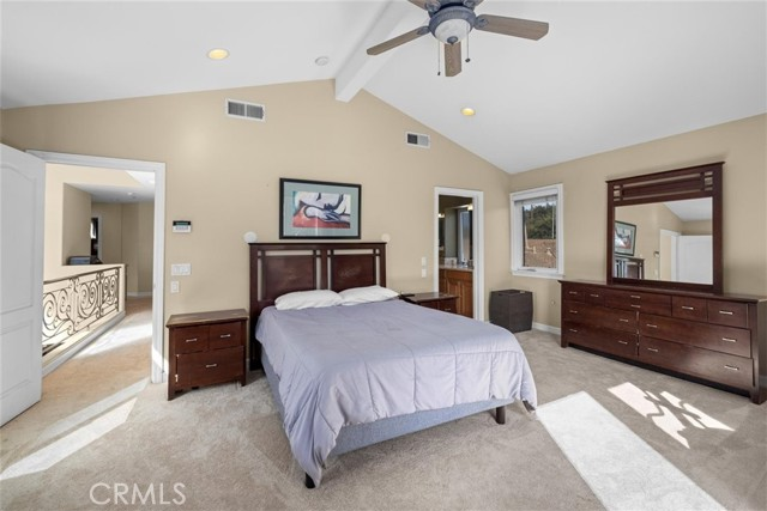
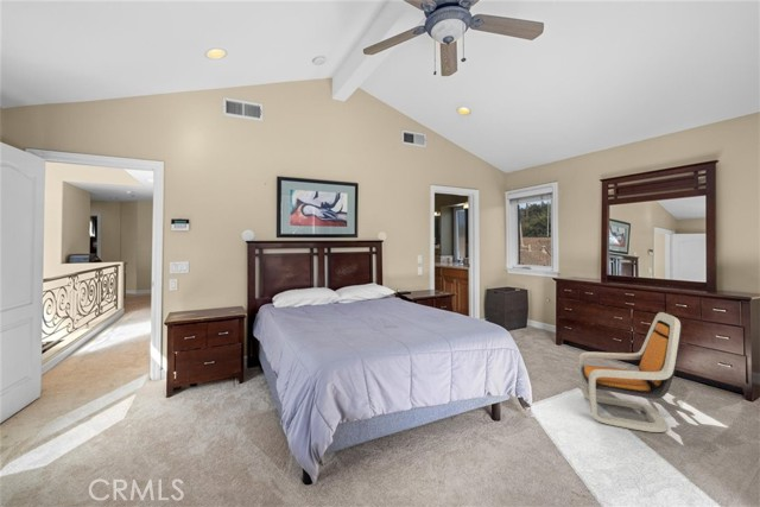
+ lounge chair [578,311,683,433]
